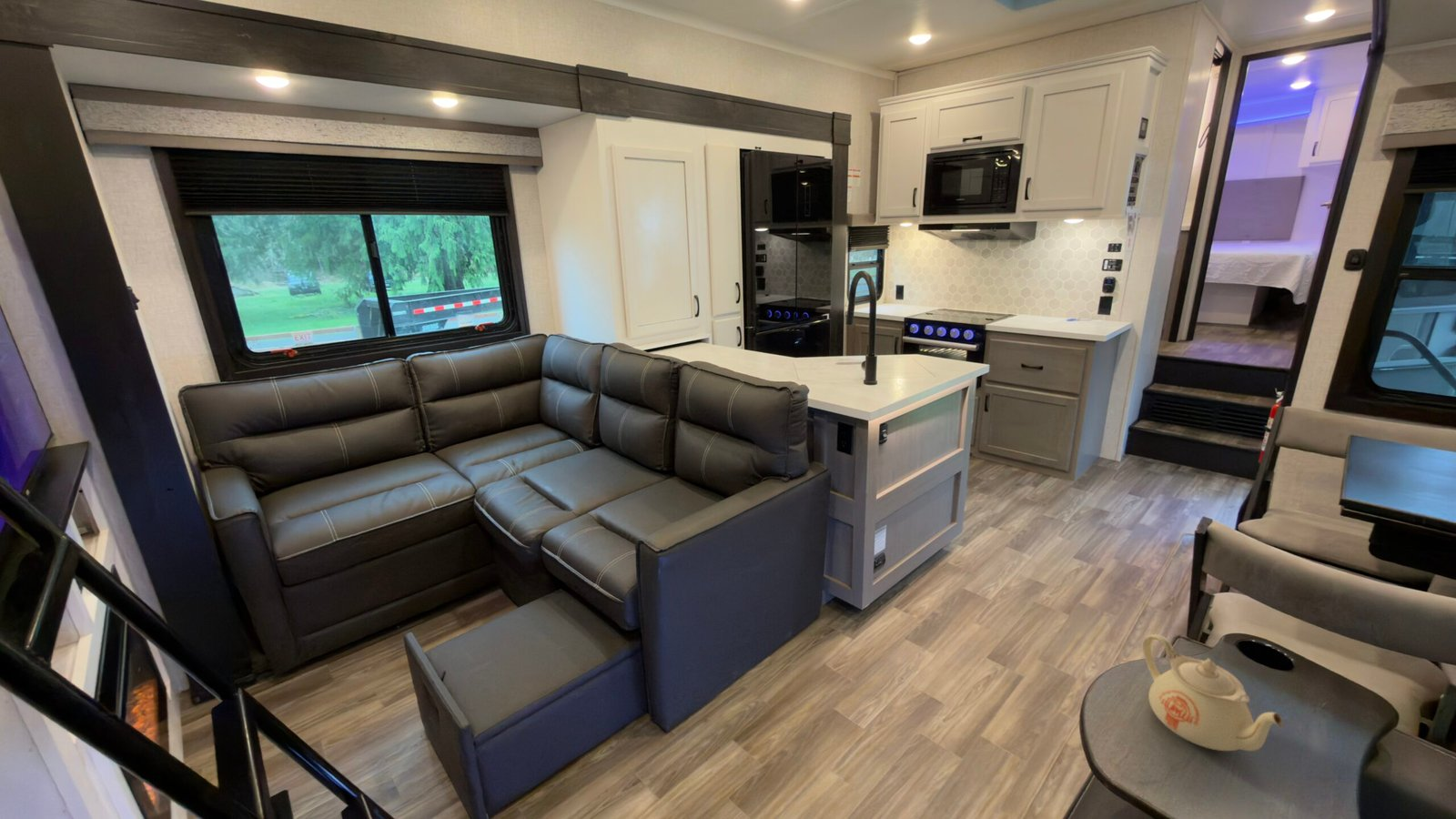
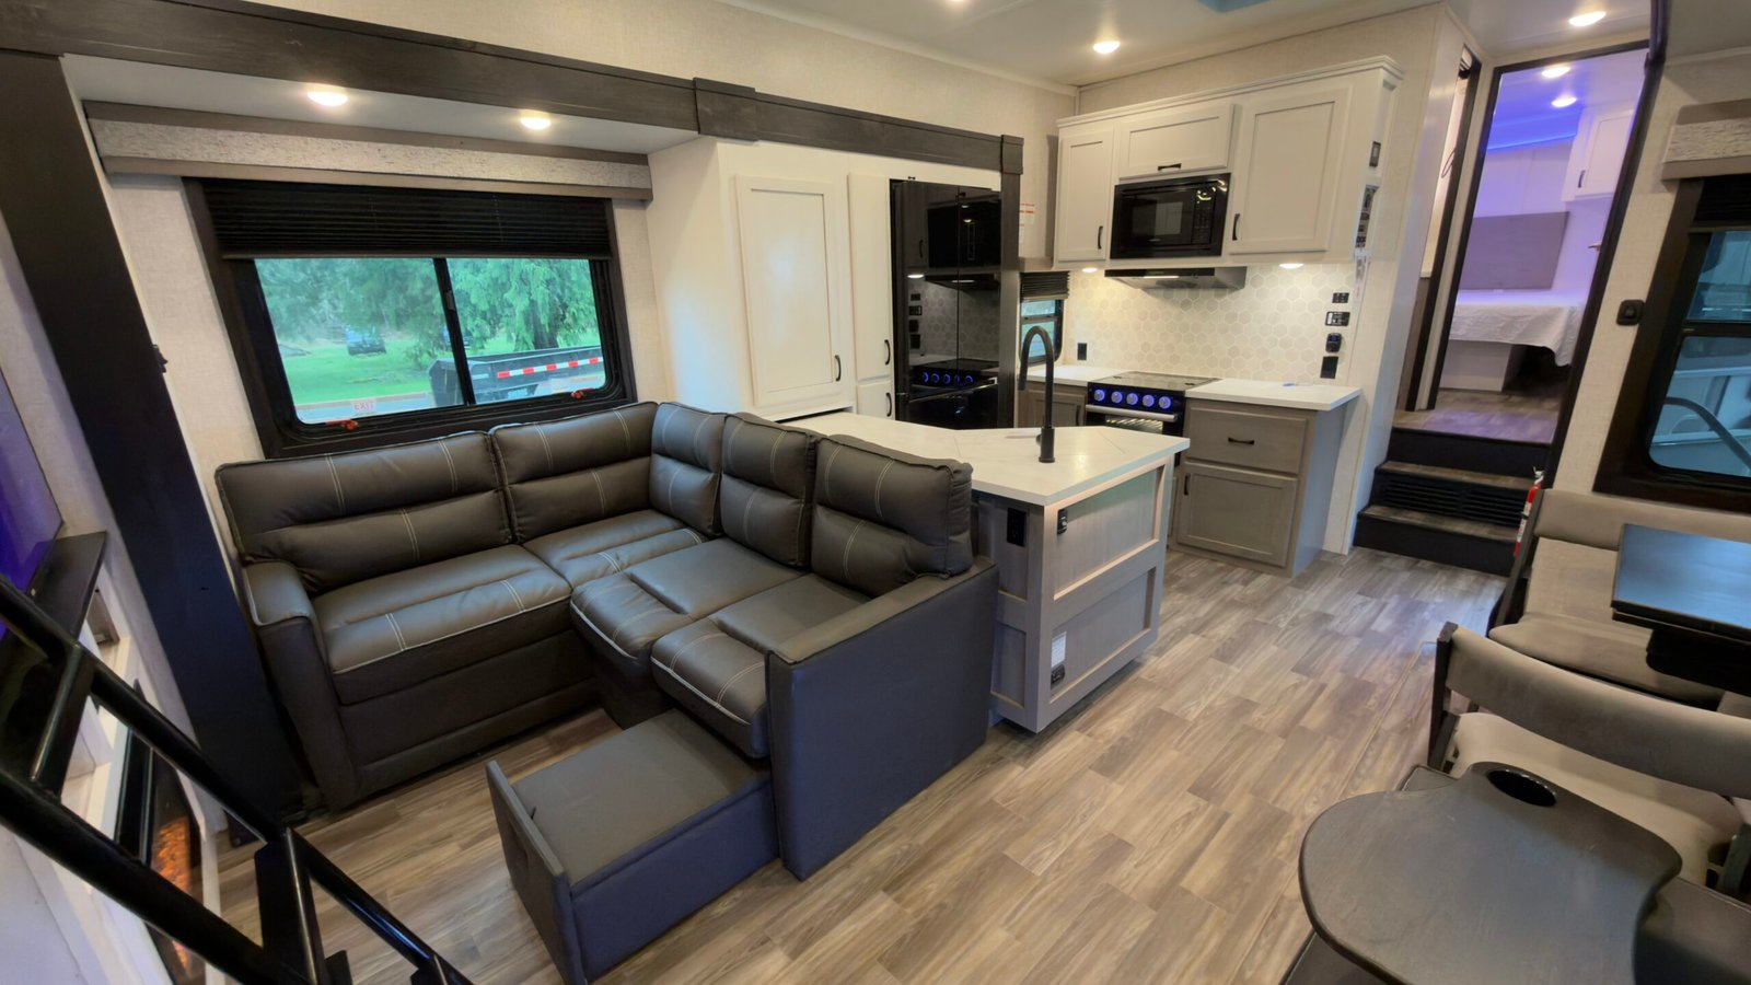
- teapot [1142,633,1285,752]
